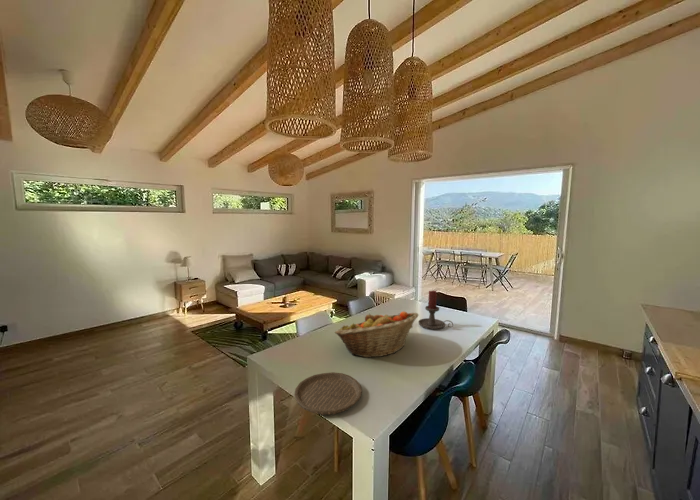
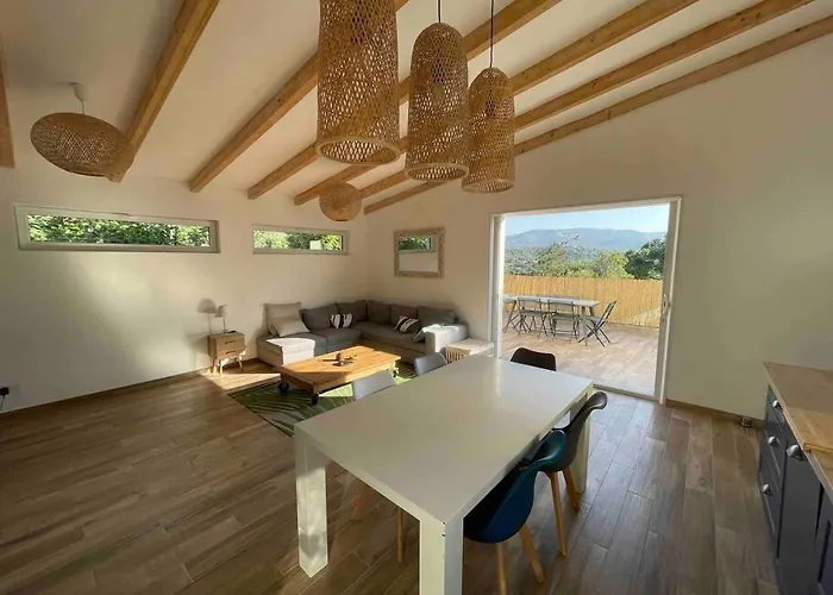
- fruit basket [334,310,419,358]
- plate [294,371,363,416]
- candle holder [417,290,454,331]
